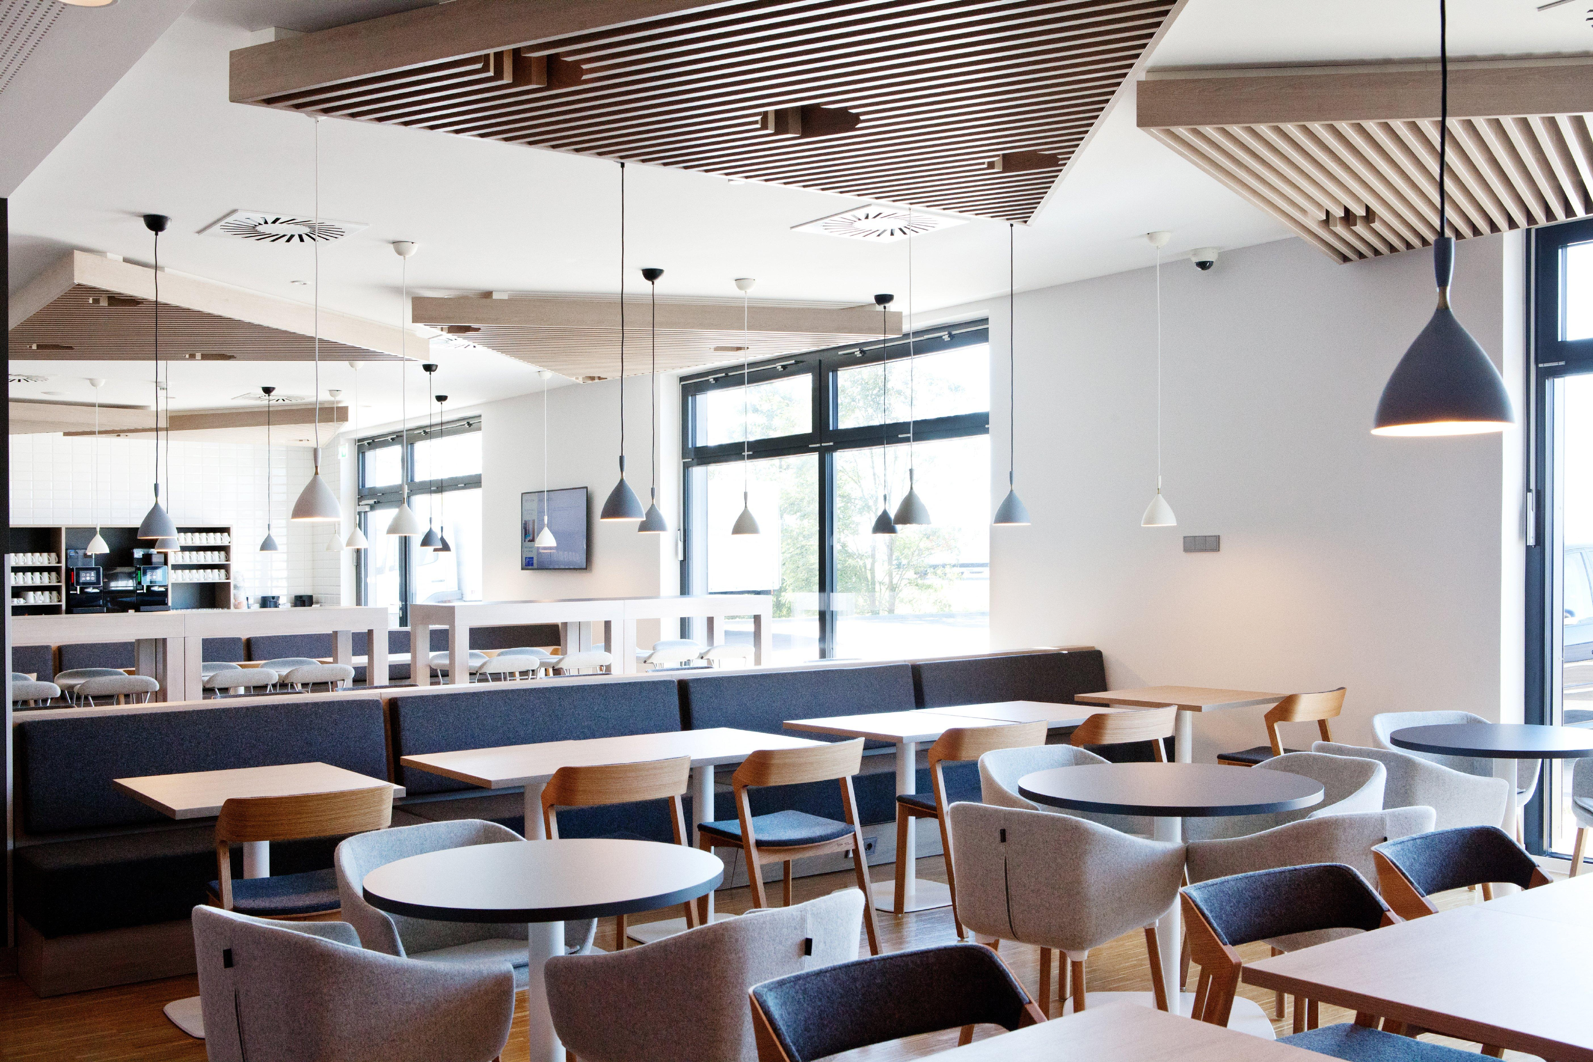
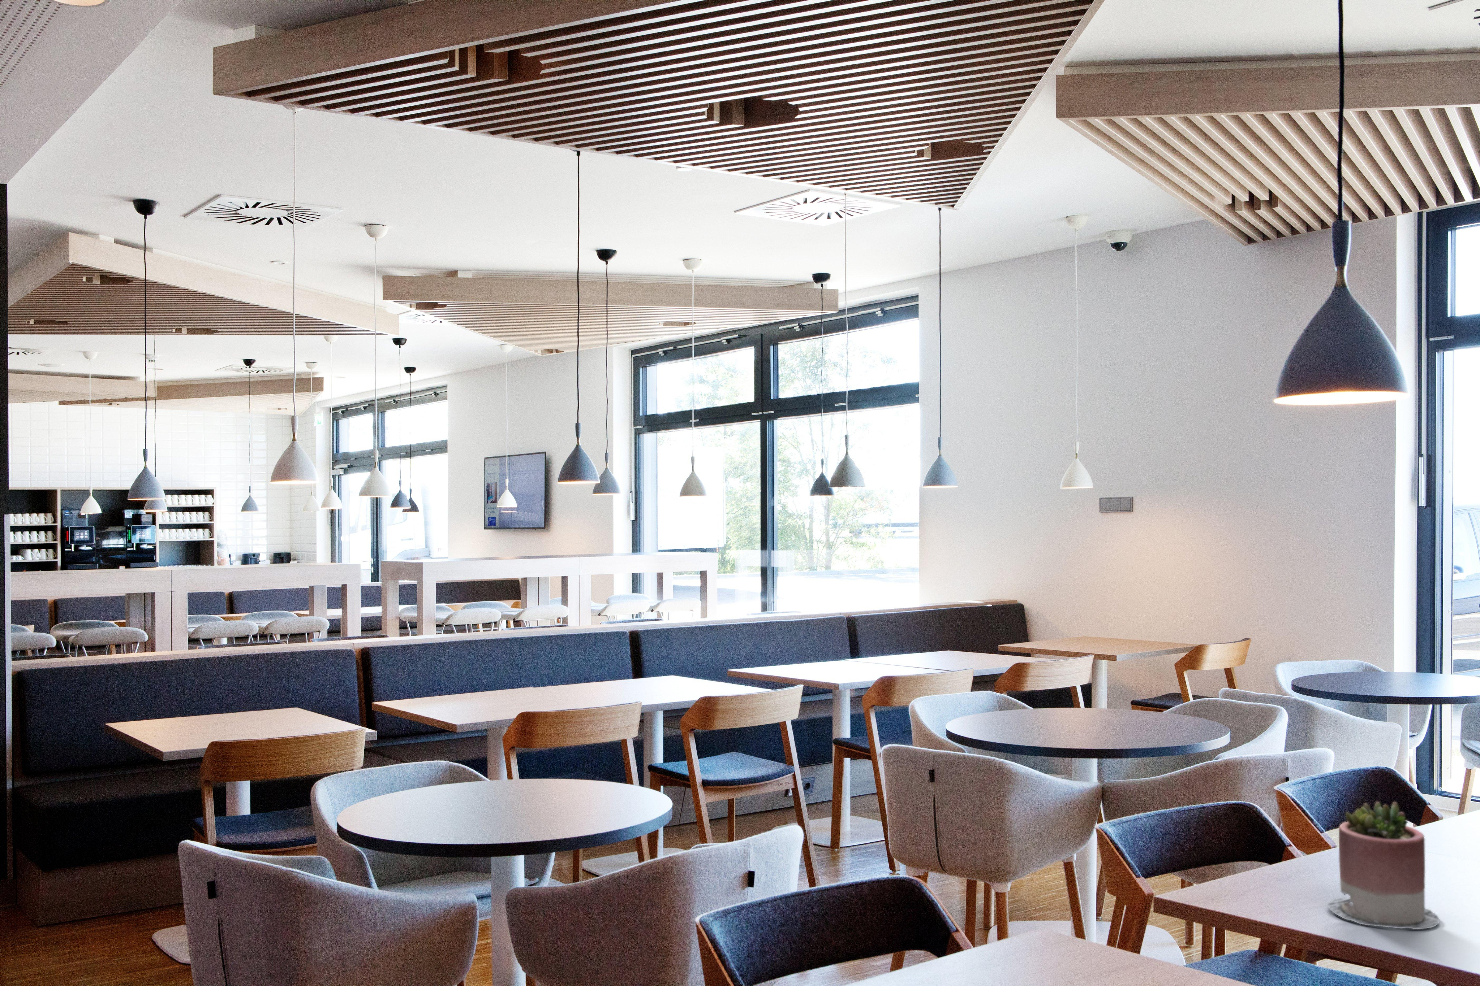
+ succulent planter [1328,801,1440,929]
